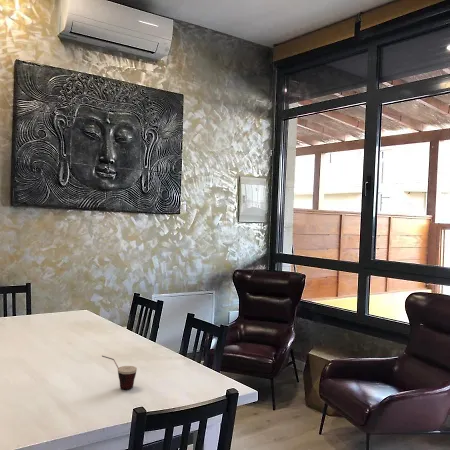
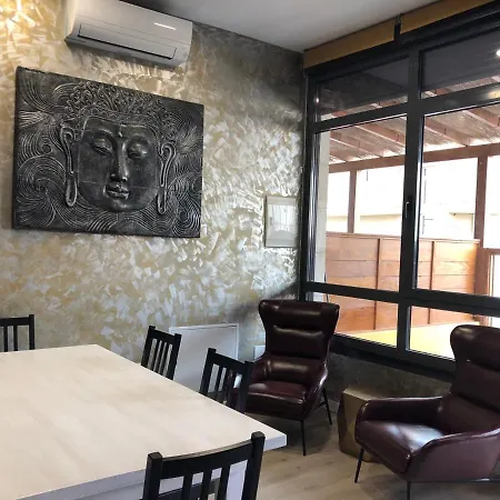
- cup [101,355,138,390]
